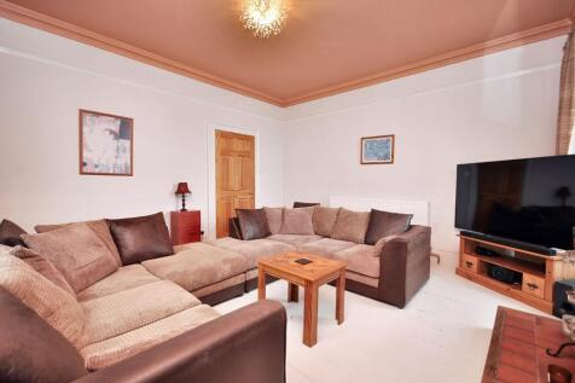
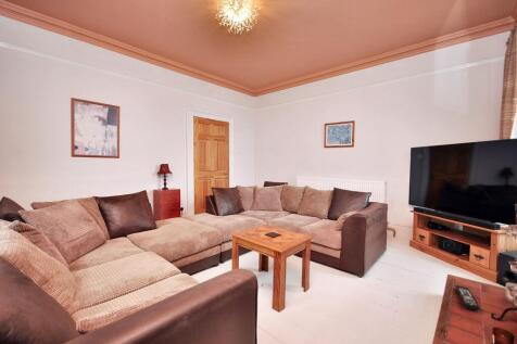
+ remote control [455,284,481,311]
